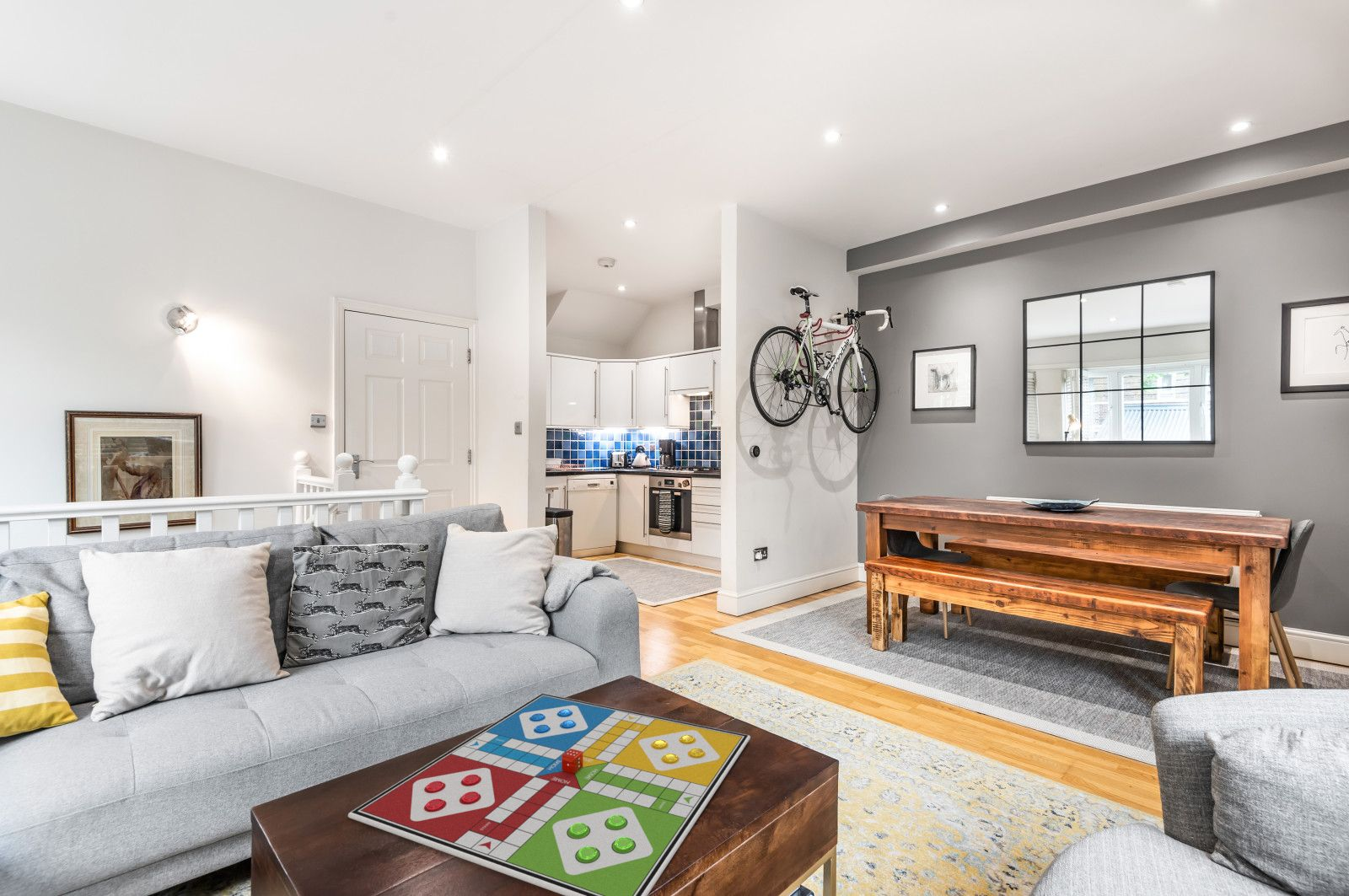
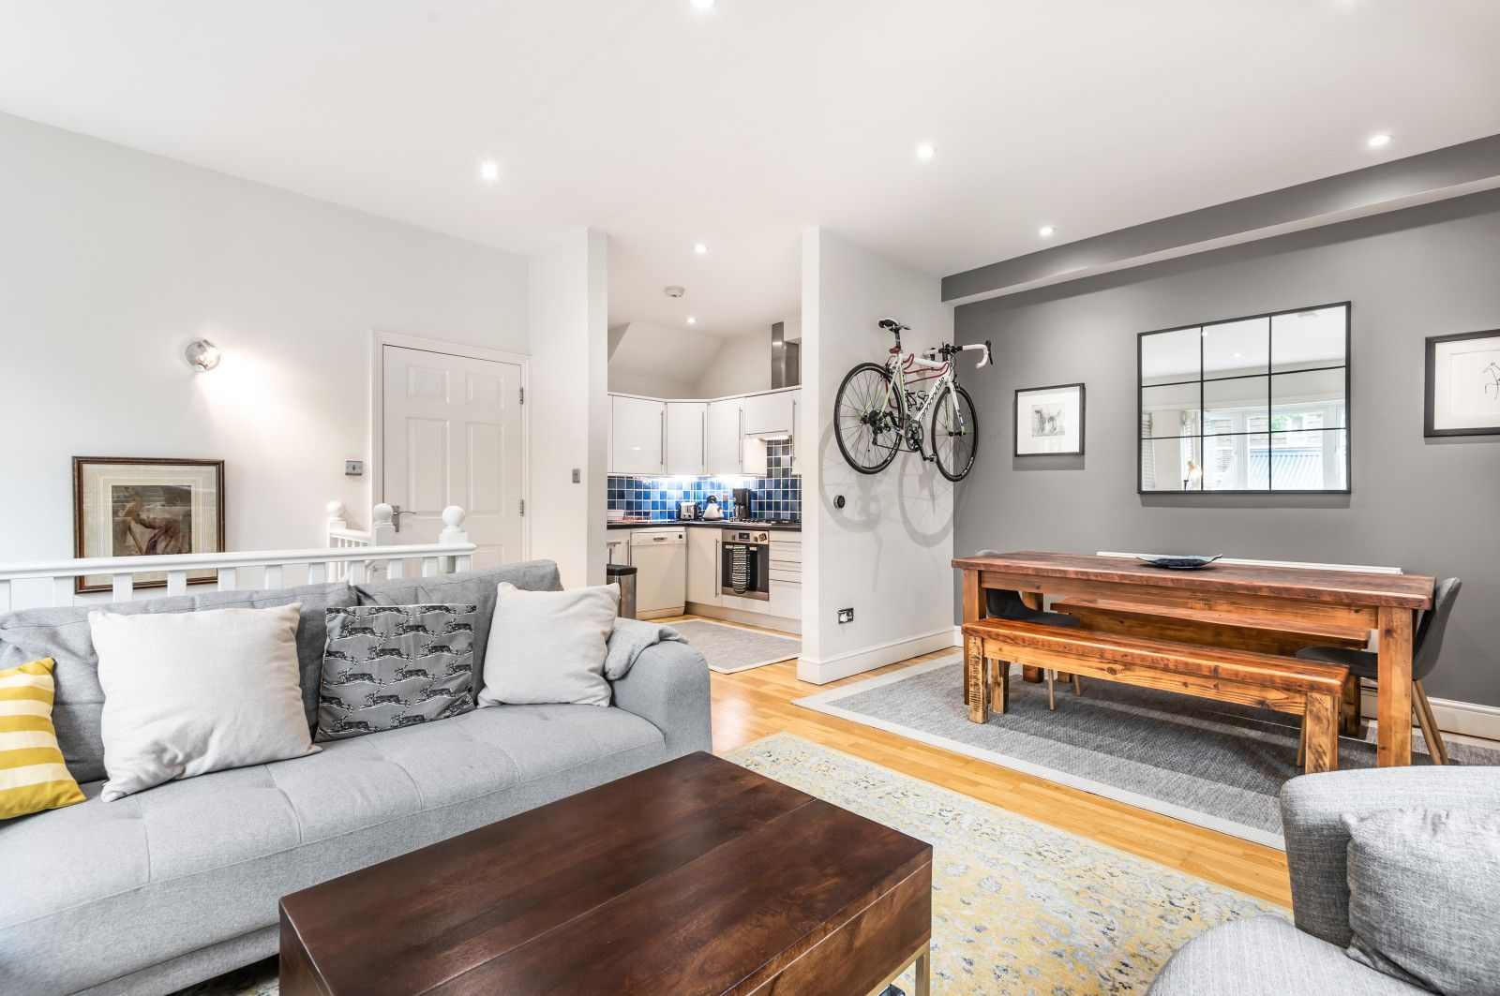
- gameboard [347,693,751,896]
